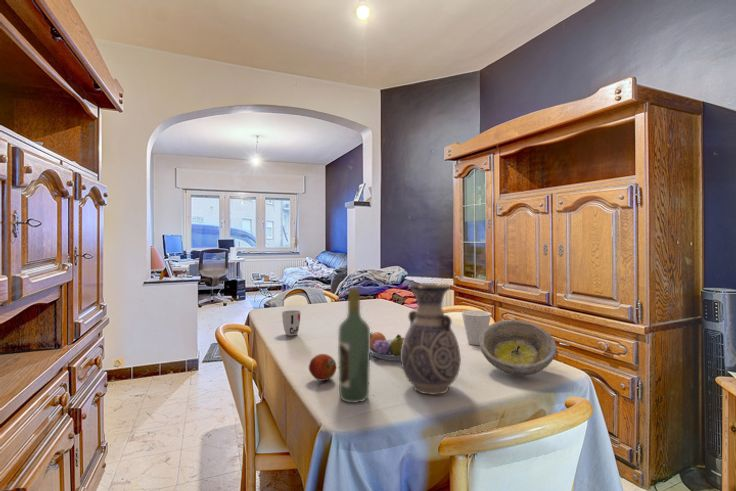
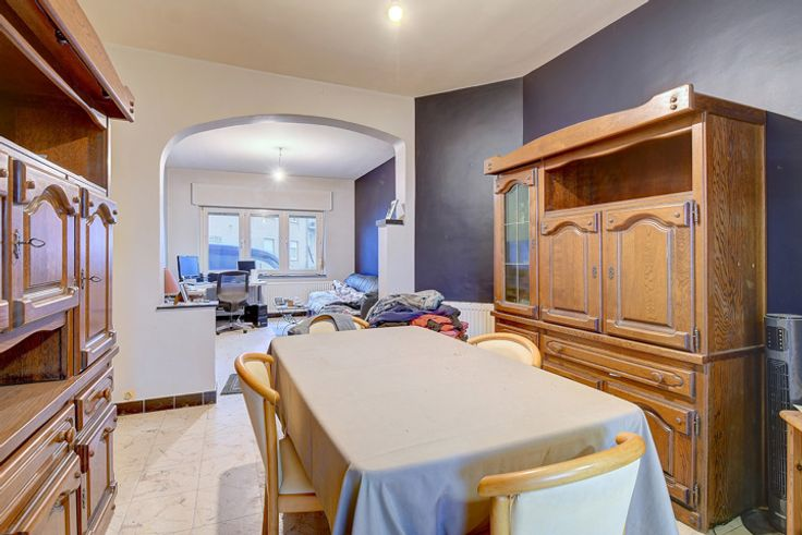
- bowl [479,319,557,376]
- cup [461,309,492,346]
- cup [281,309,302,337]
- wine bottle [337,287,371,404]
- fruit [308,353,337,382]
- fruit bowl [370,331,404,362]
- vase [400,282,462,396]
